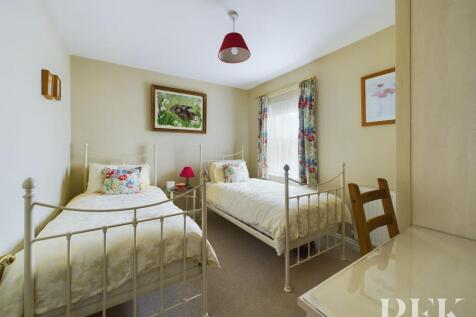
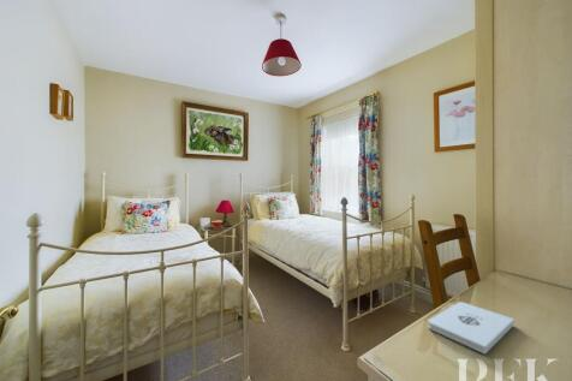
+ notepad [427,300,516,356]
